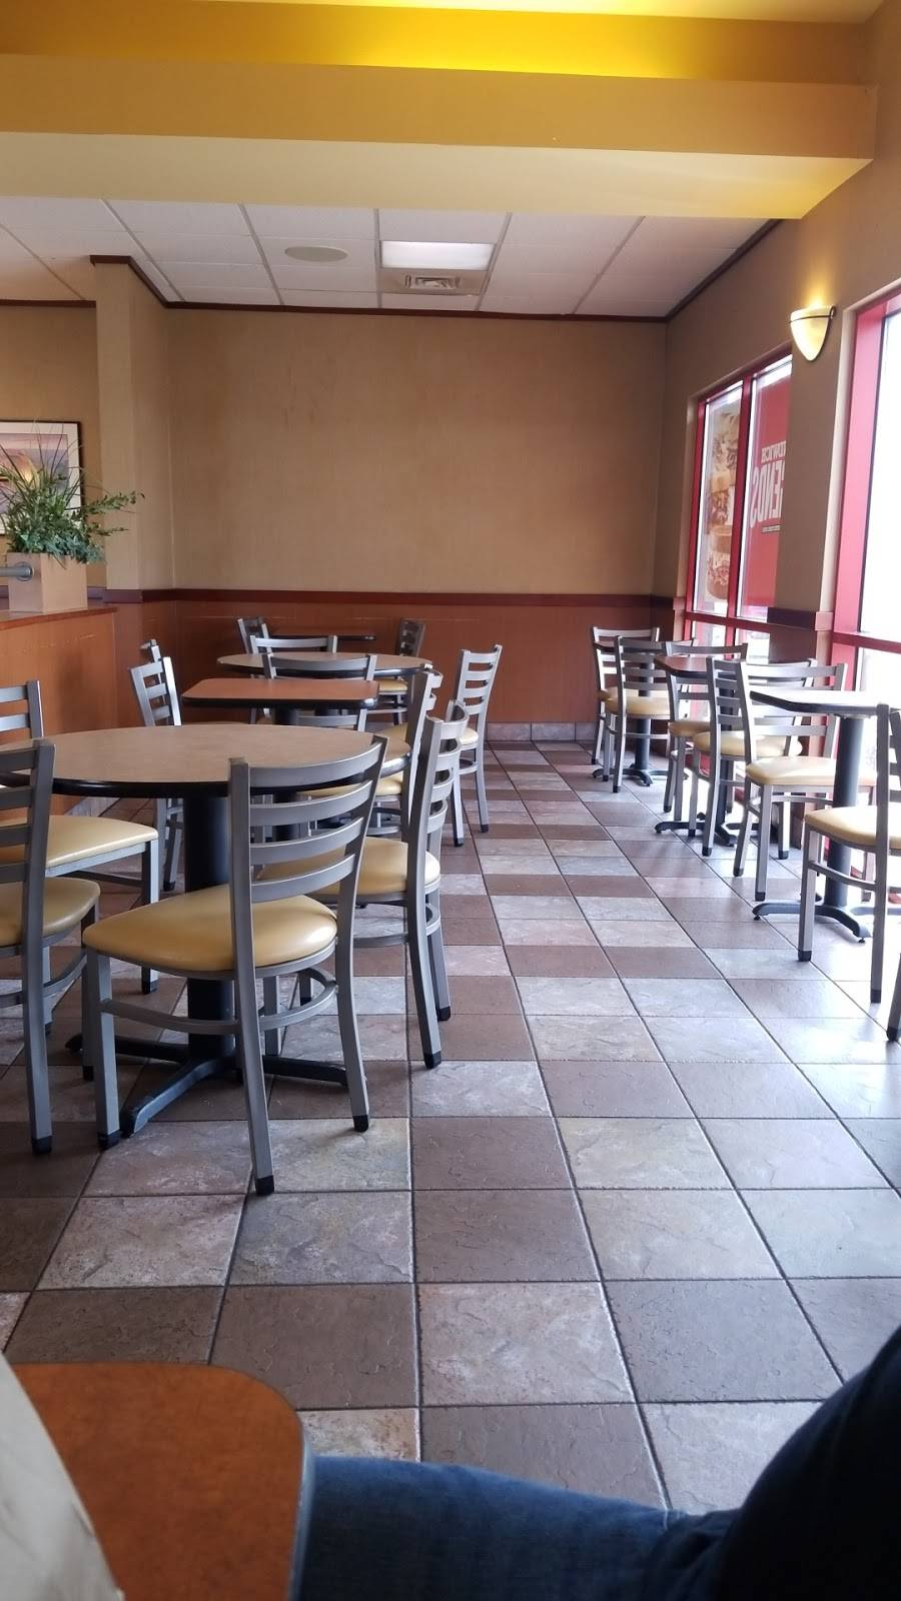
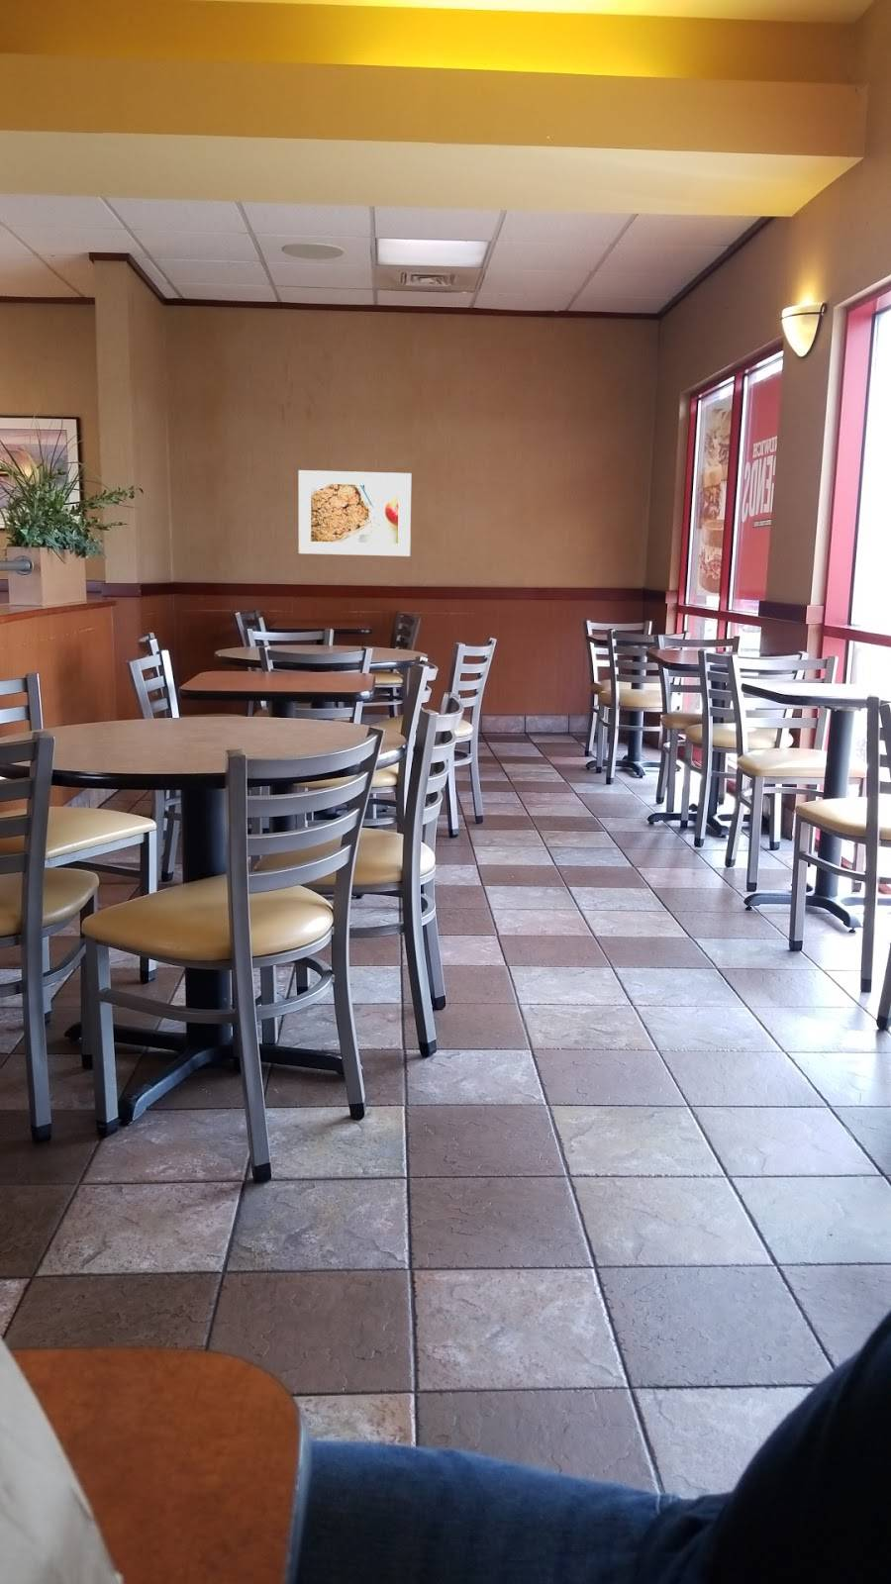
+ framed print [298,469,412,557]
